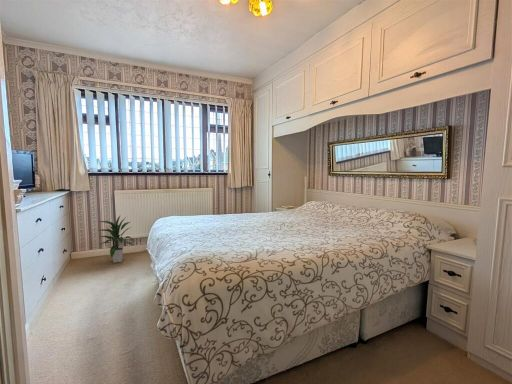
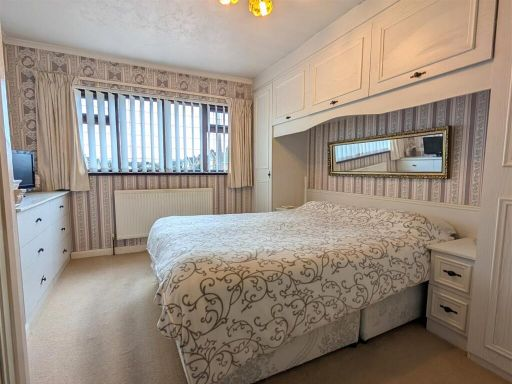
- indoor plant [95,215,136,264]
